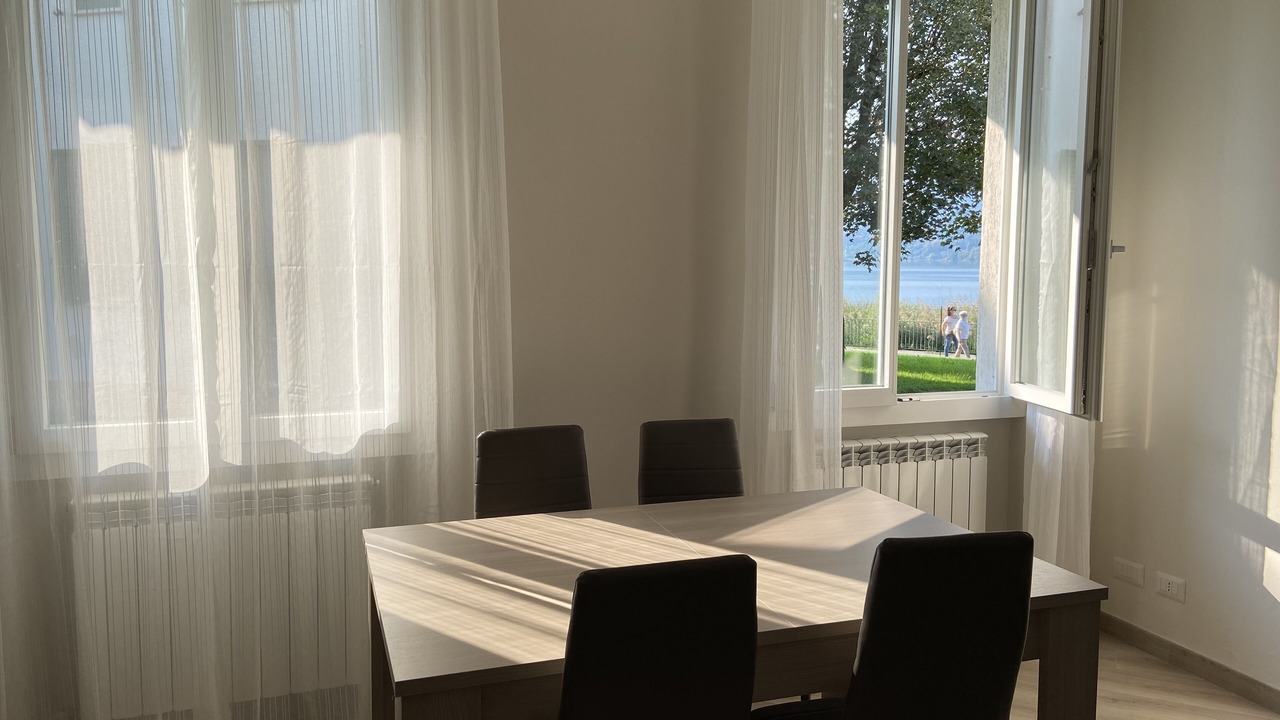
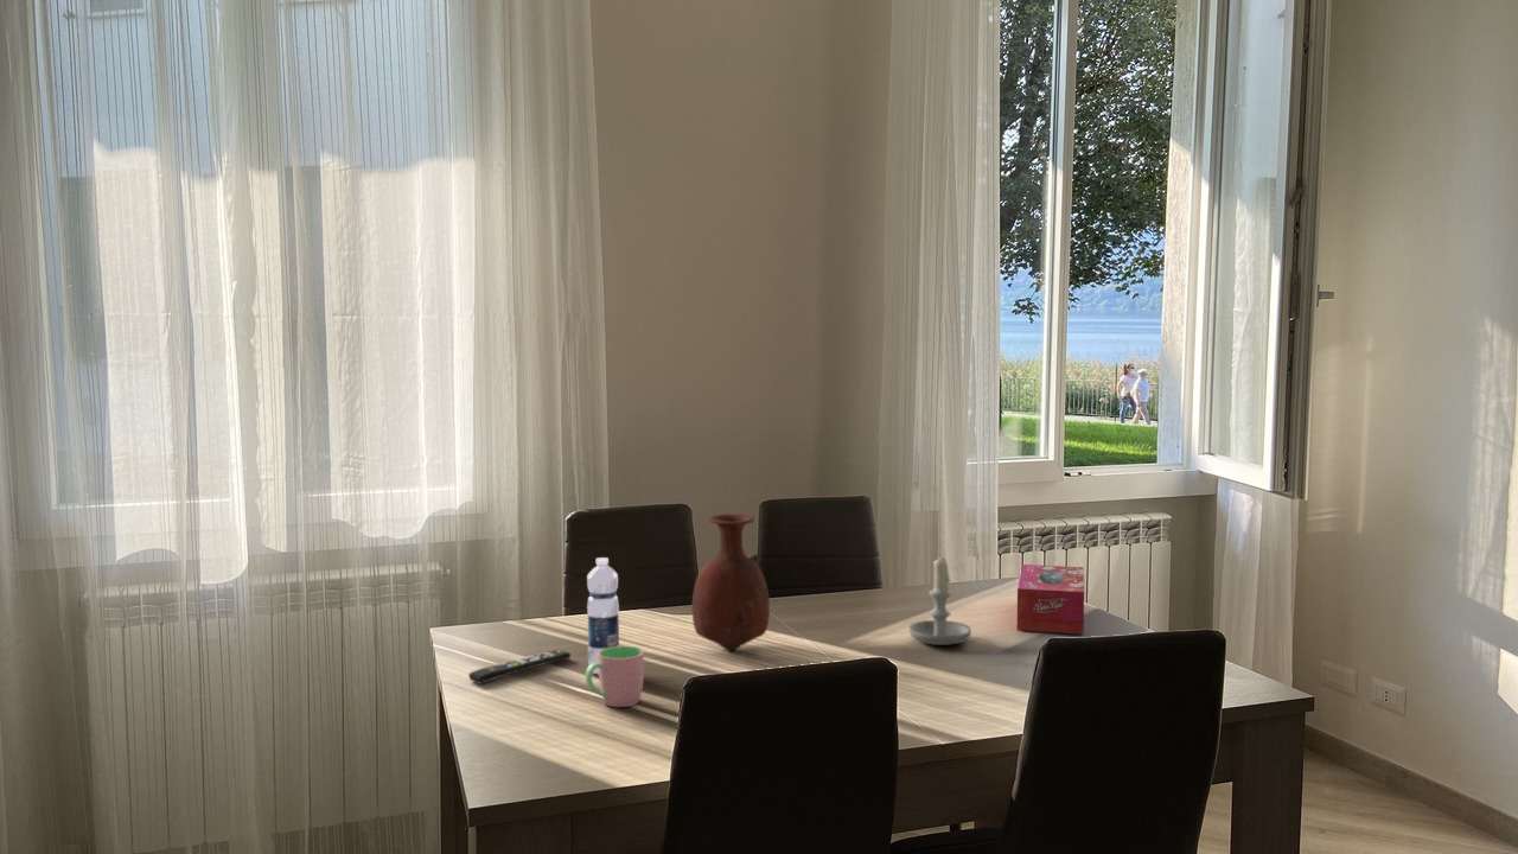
+ remote control [467,649,572,686]
+ tissue box [1016,563,1085,636]
+ vase [690,512,771,651]
+ water bottle [586,556,620,675]
+ candle [907,554,972,646]
+ cup [585,645,645,708]
